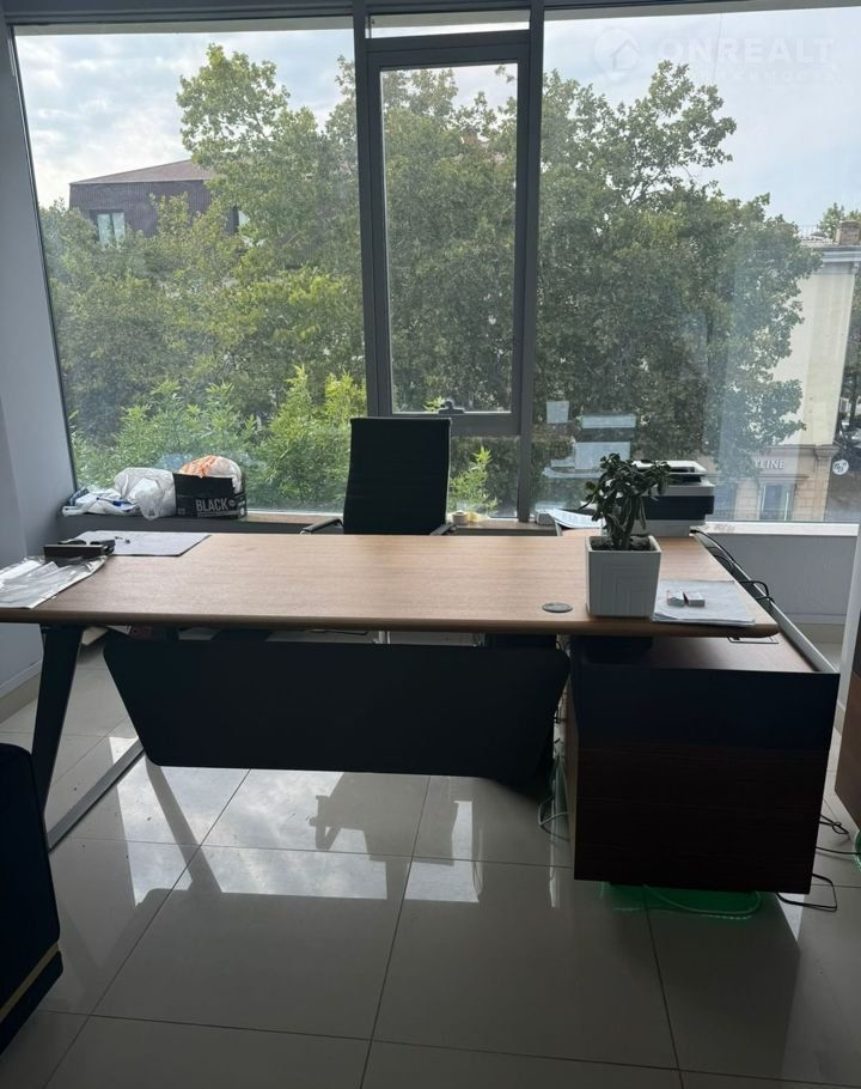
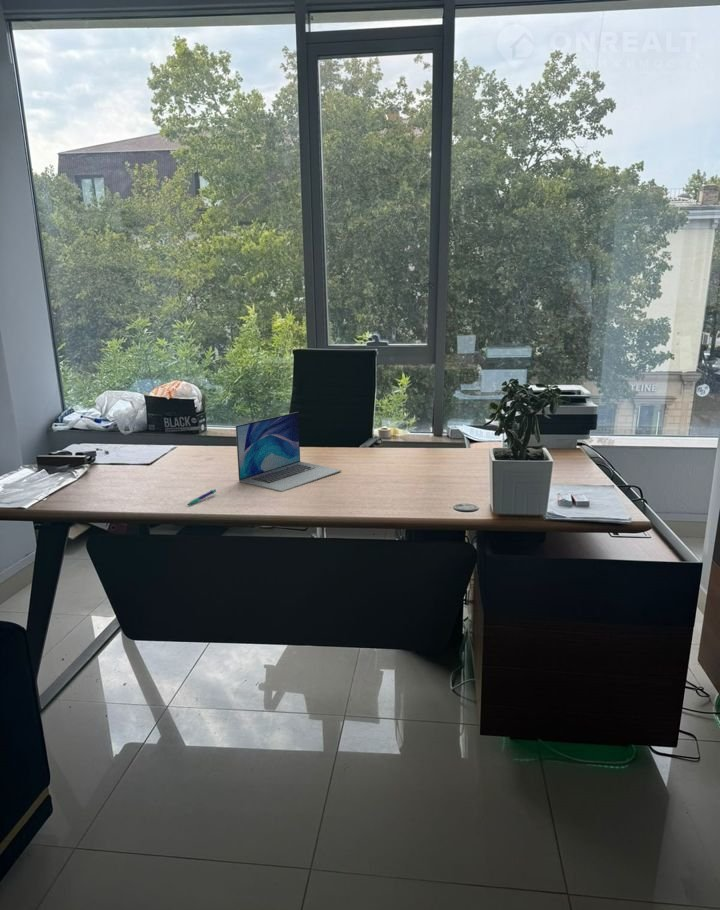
+ pen [186,488,217,506]
+ laptop [235,411,343,493]
